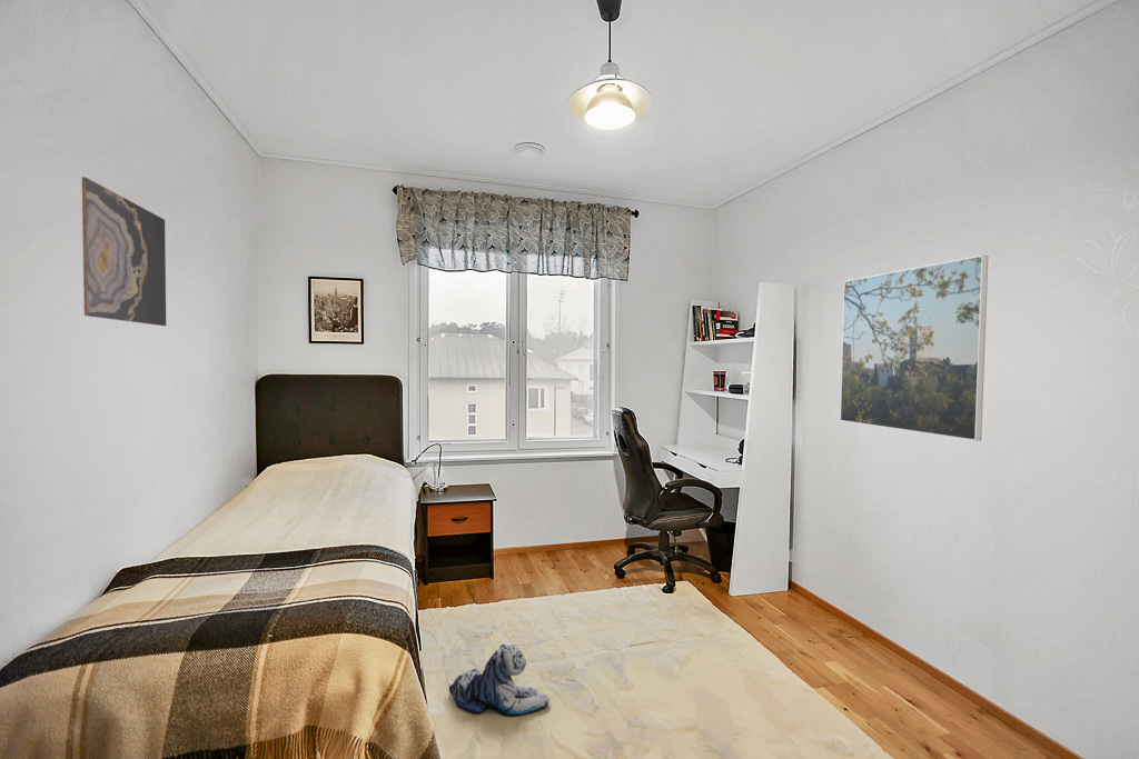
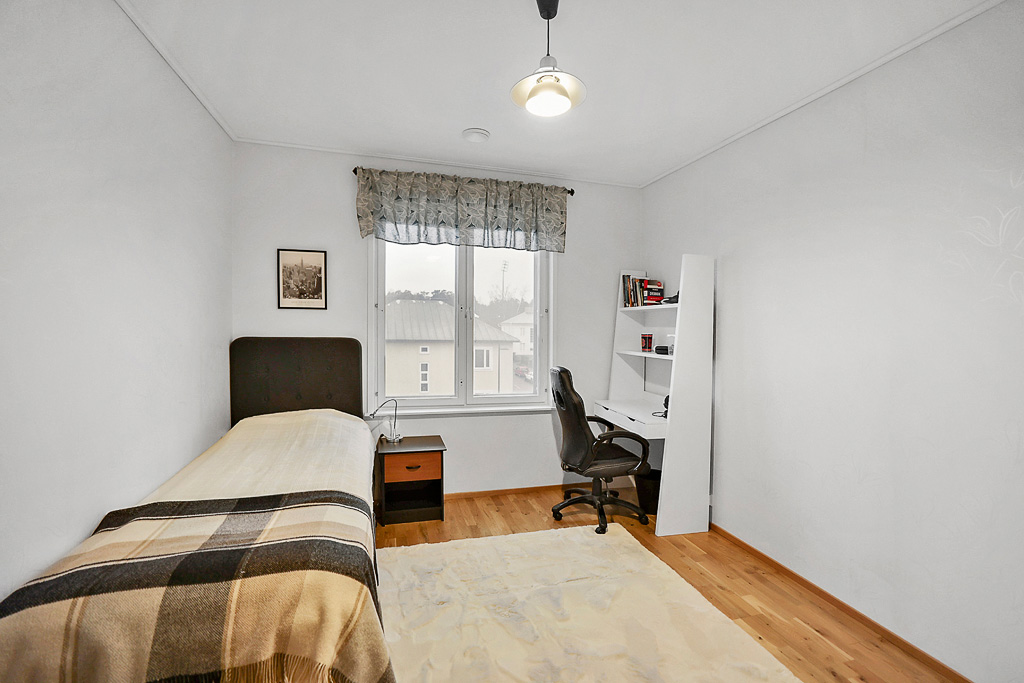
- plush toy [448,643,551,717]
- wall art [81,176,167,327]
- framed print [839,254,989,442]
